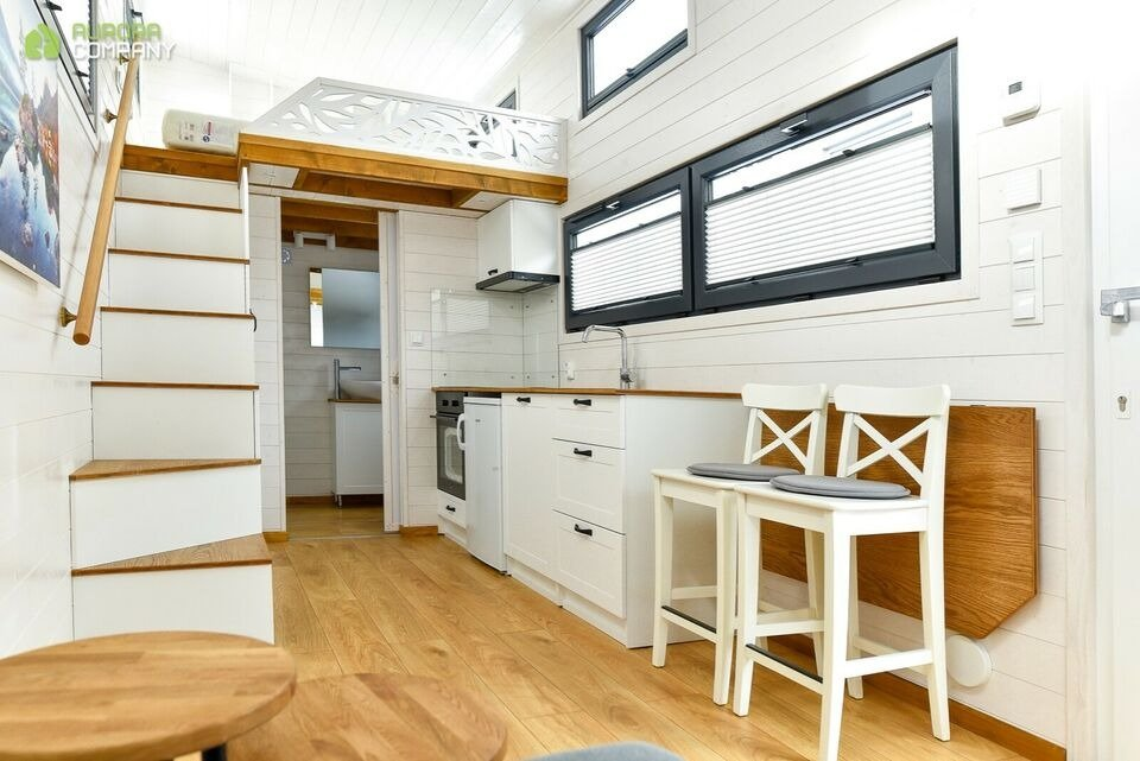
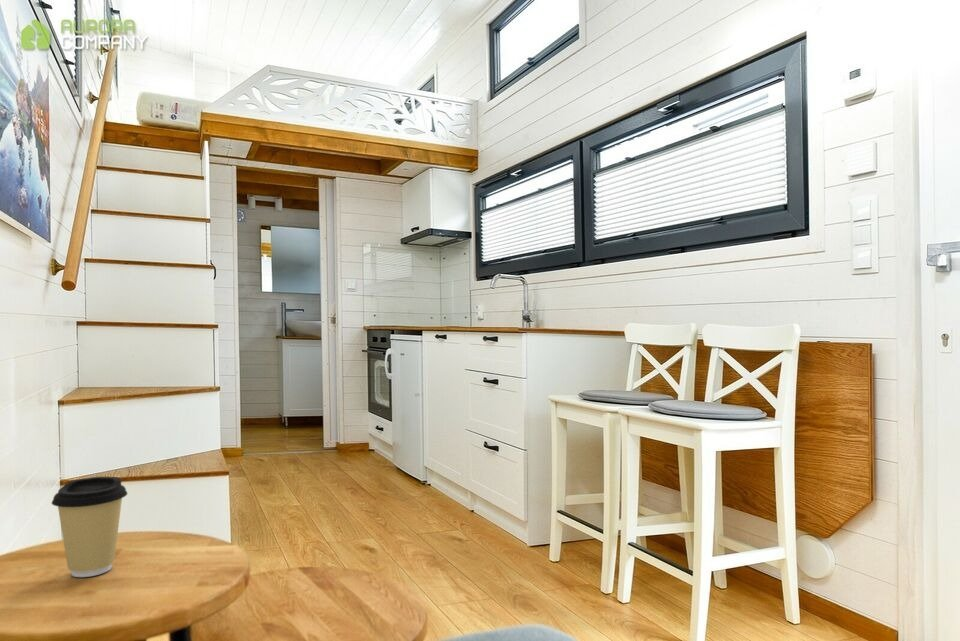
+ coffee cup [51,476,128,578]
